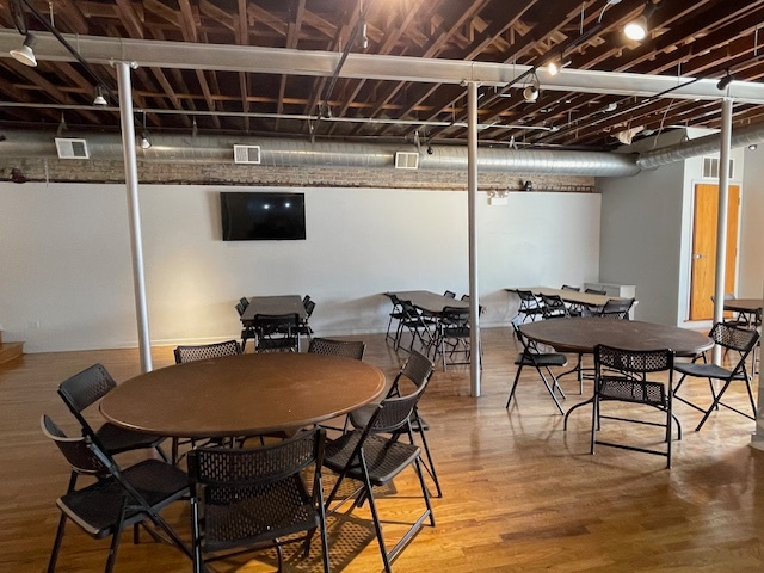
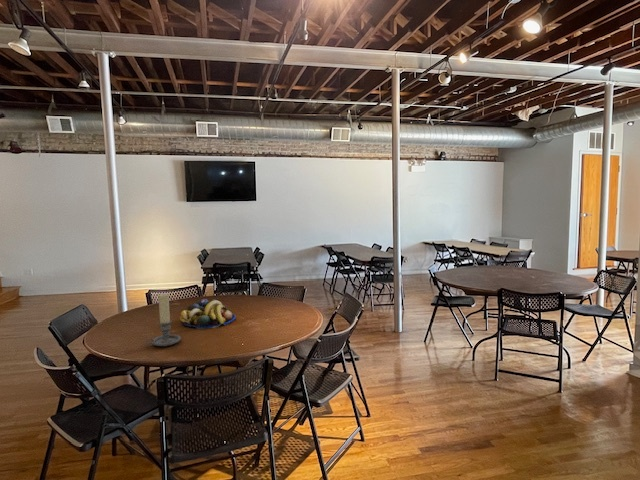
+ candle holder [144,293,182,347]
+ fruit bowl [179,298,237,330]
